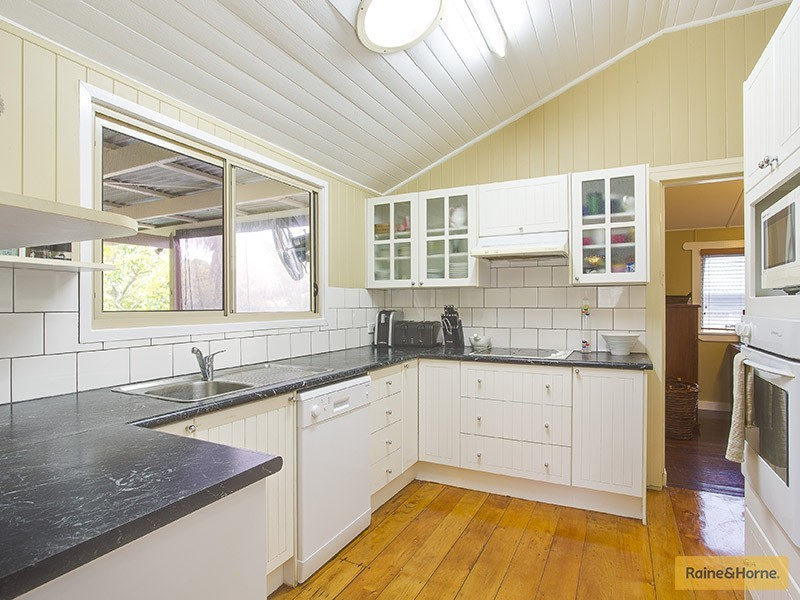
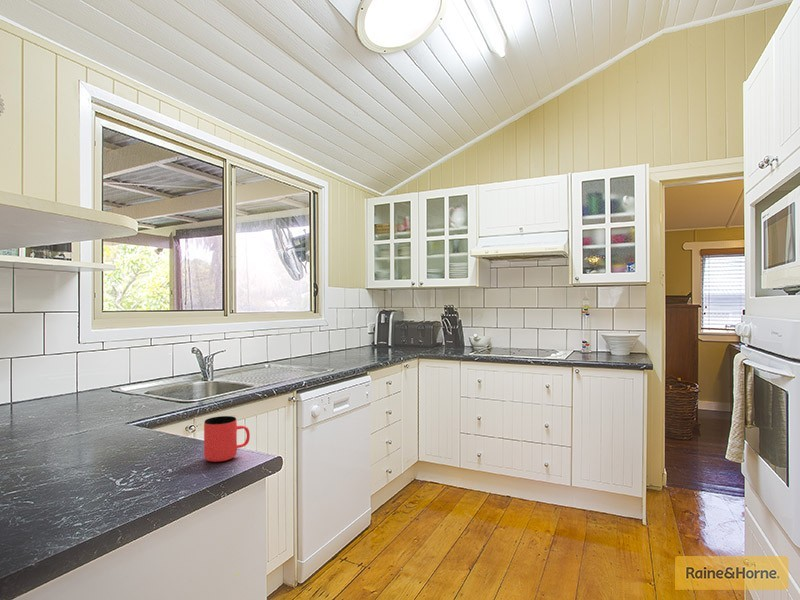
+ cup [203,415,251,463]
